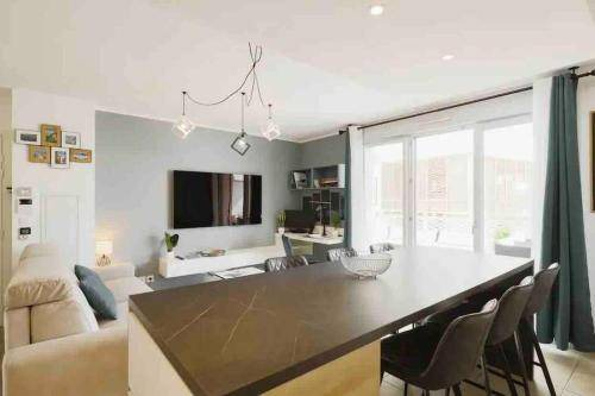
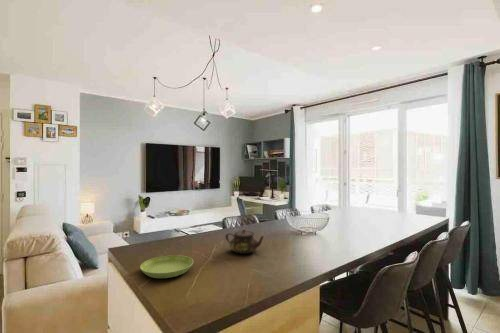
+ teapot [224,228,265,255]
+ saucer [139,254,194,279]
